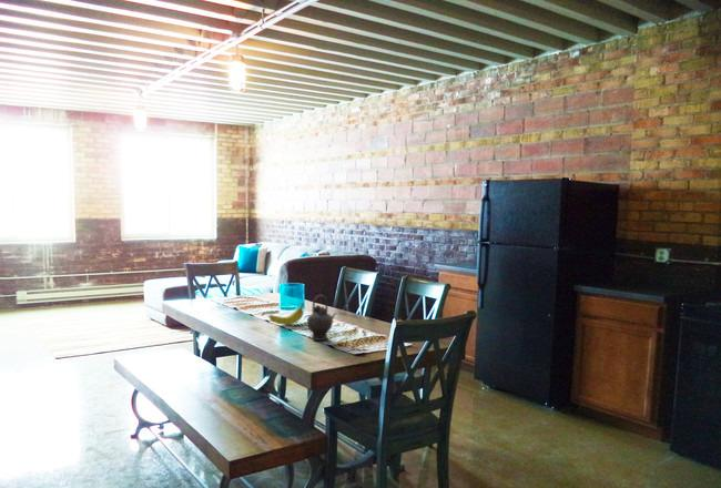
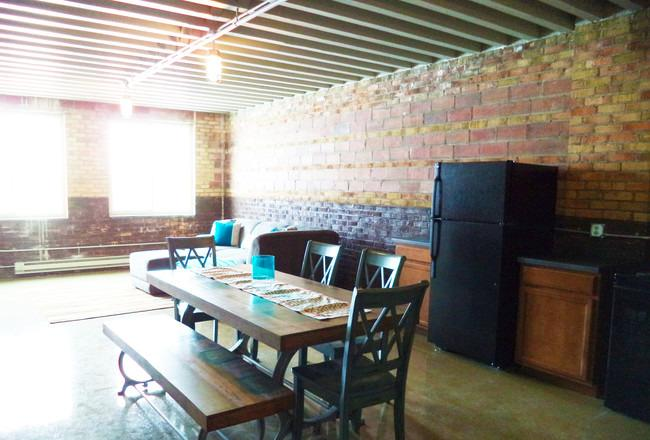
- fruit [268,302,305,326]
- teapot [306,294,338,342]
